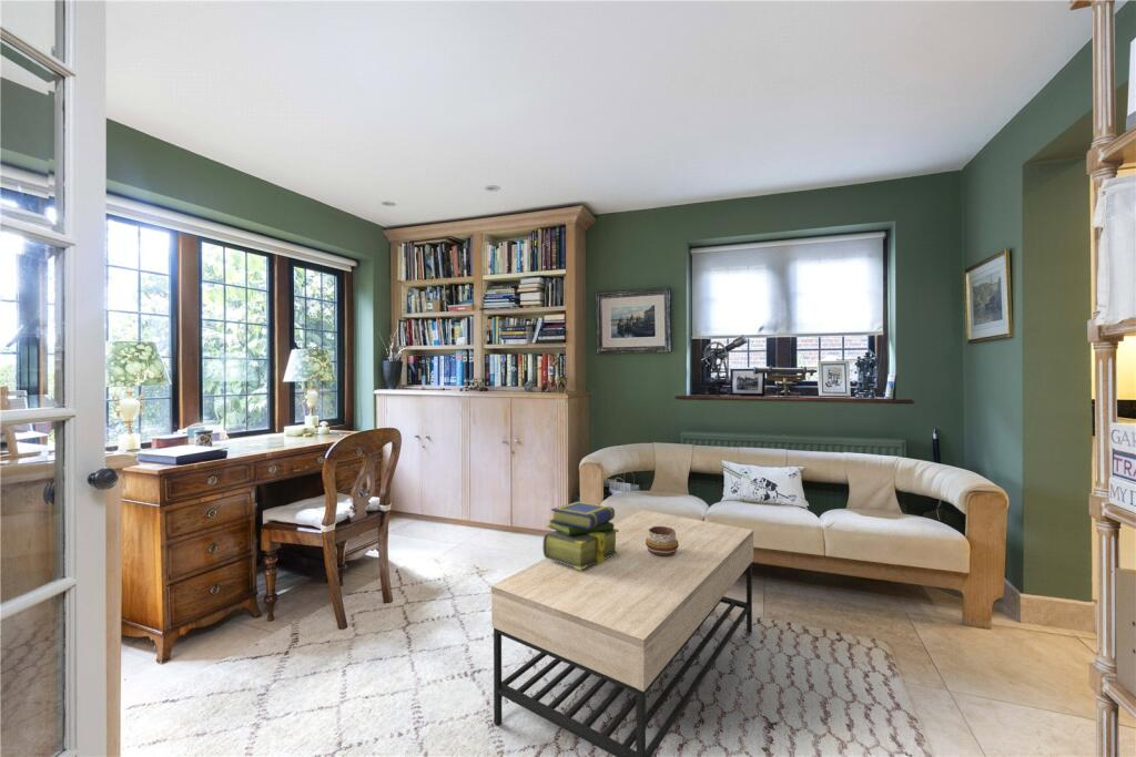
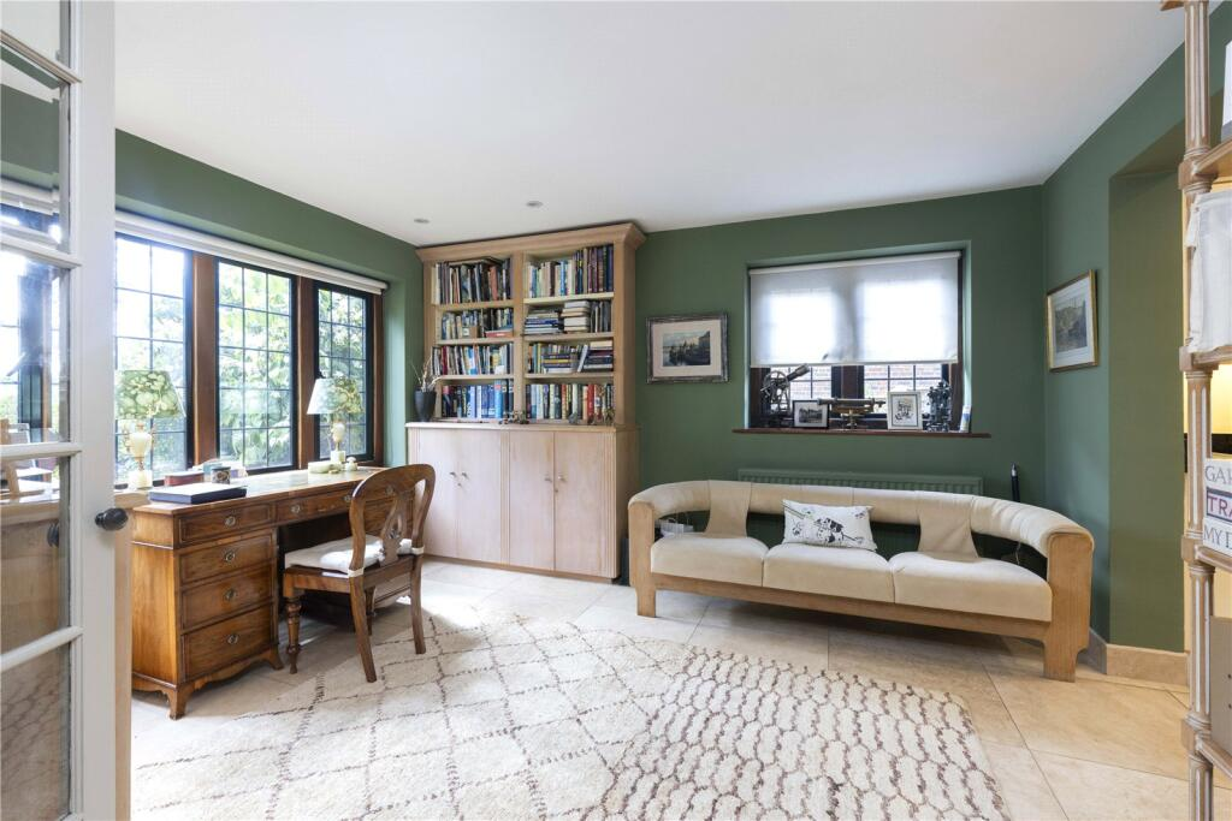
- stack of books [541,501,619,570]
- decorative bowl [646,526,679,556]
- coffee table [490,509,754,757]
